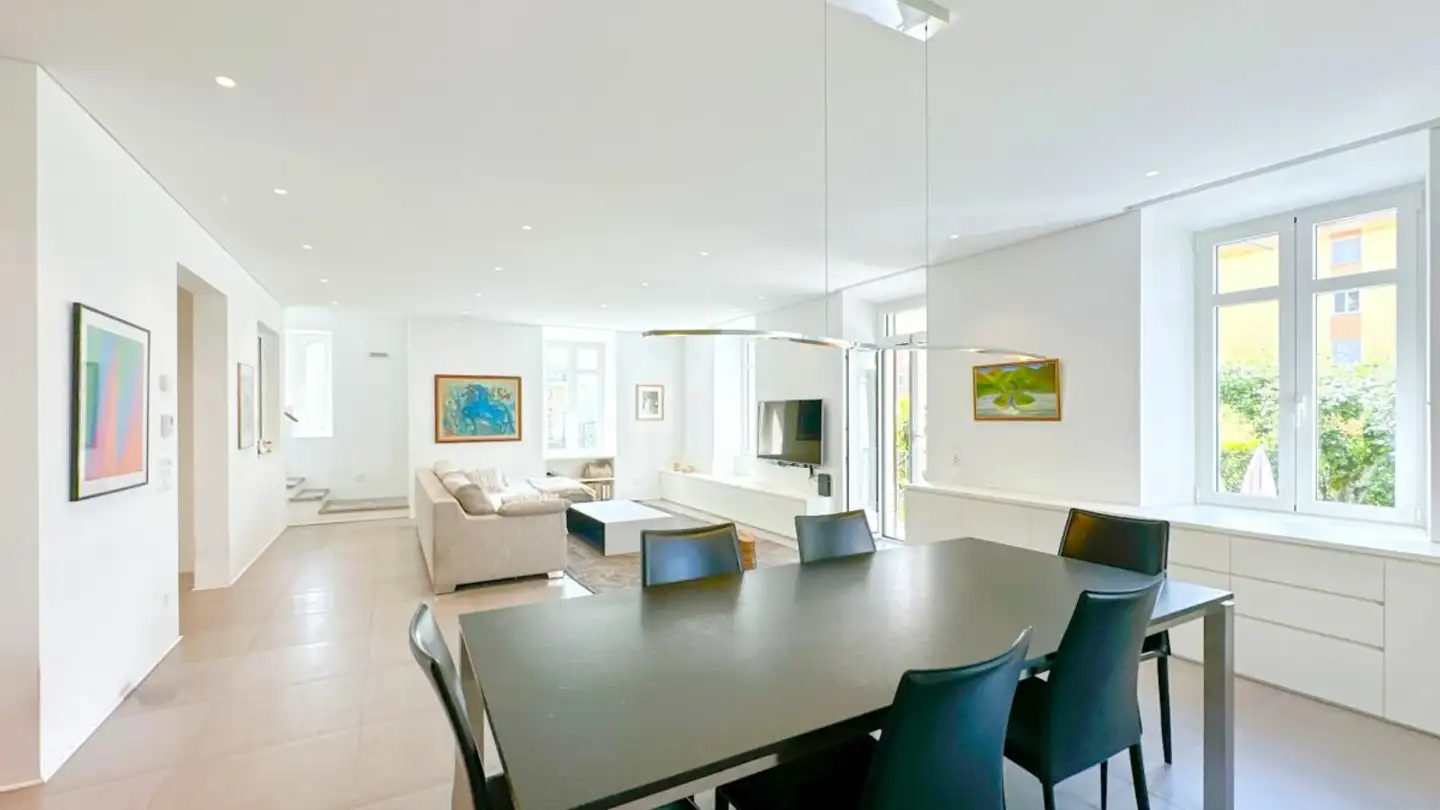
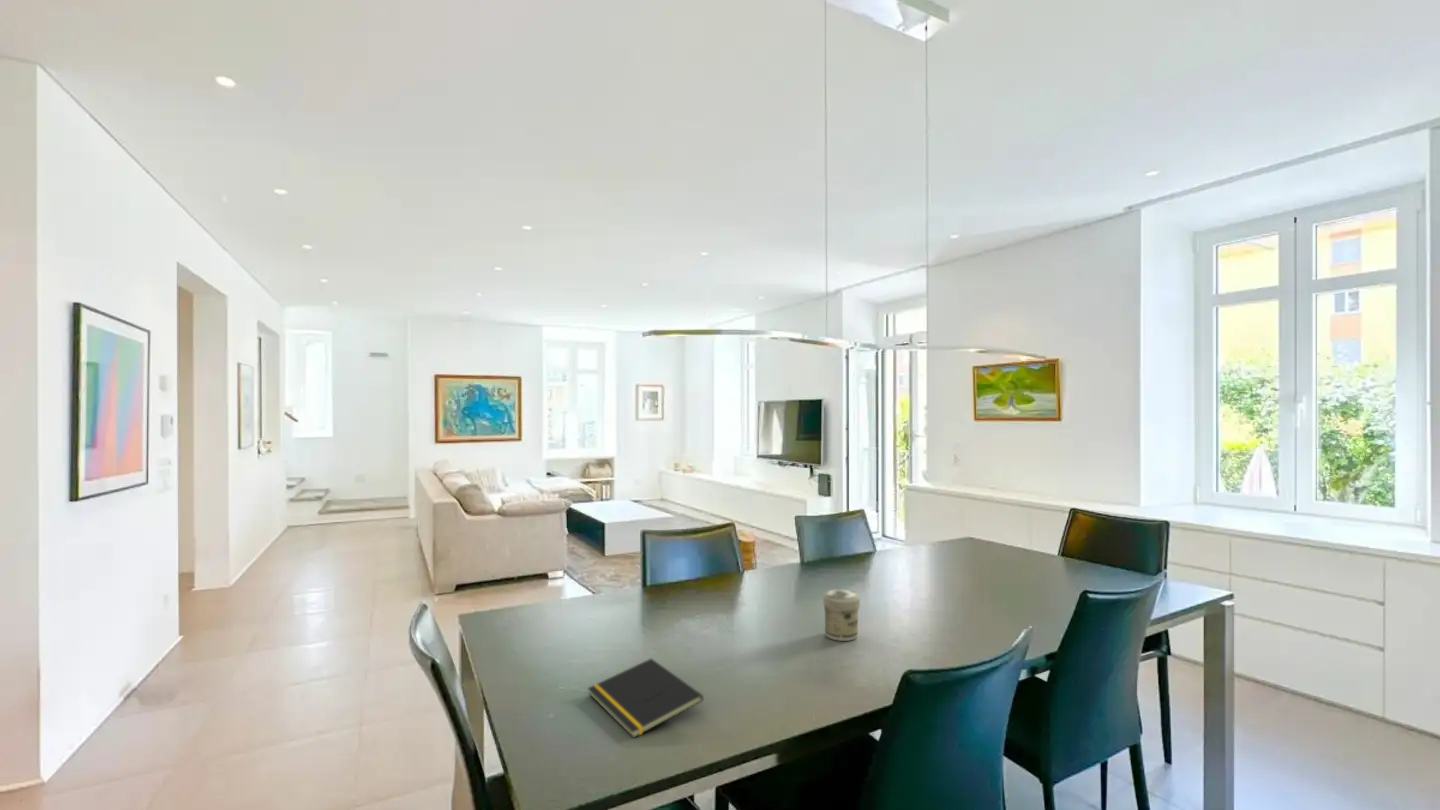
+ jar [822,588,861,642]
+ notepad [587,657,704,739]
